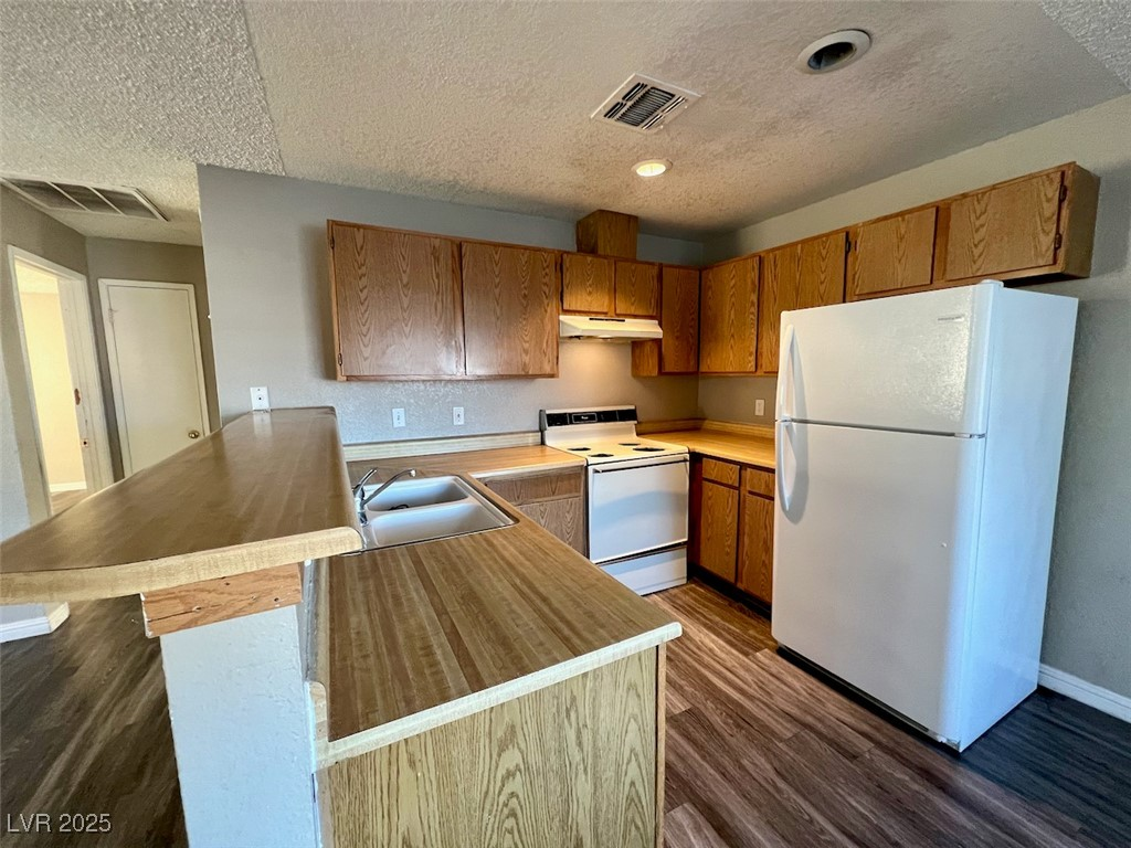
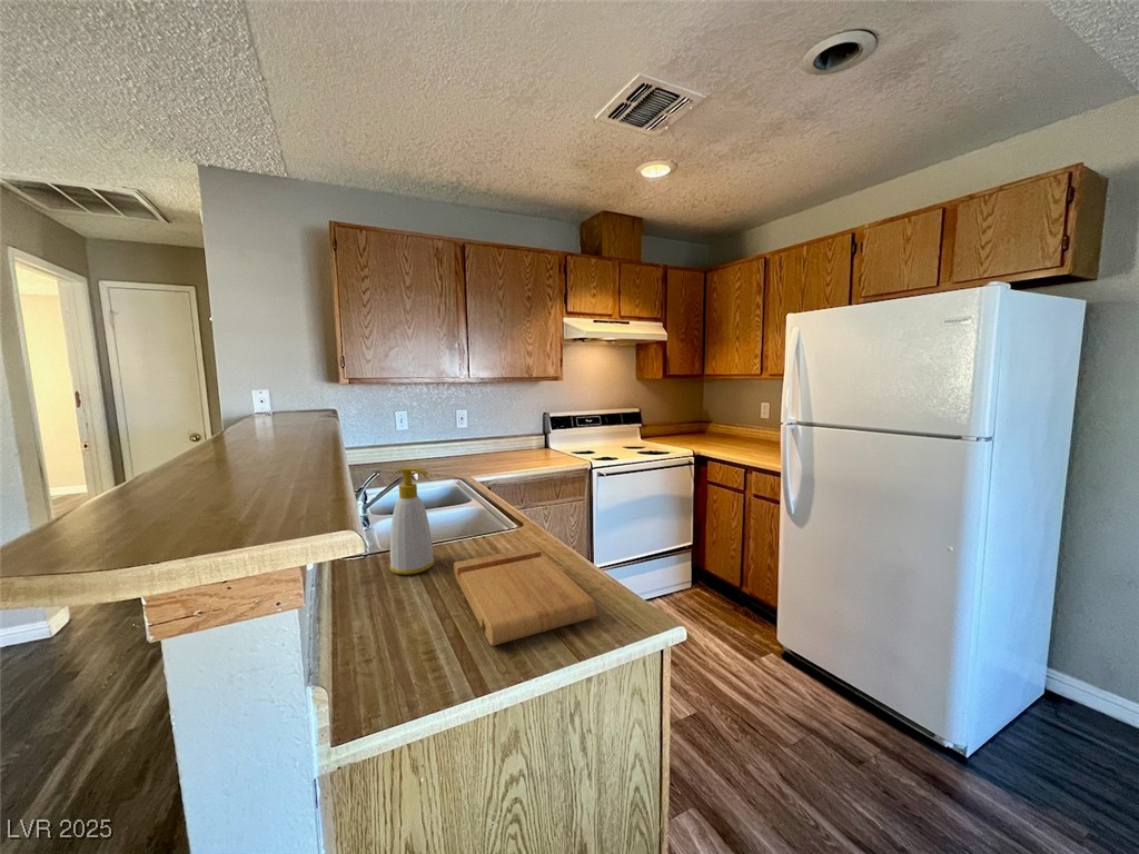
+ cutting board [453,546,597,647]
+ soap bottle [388,466,436,576]
